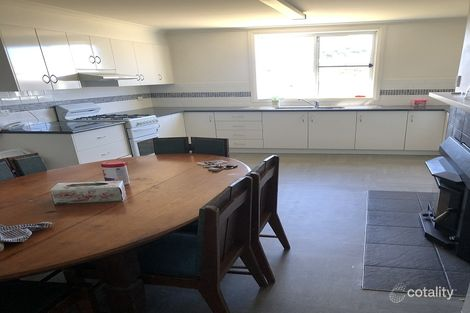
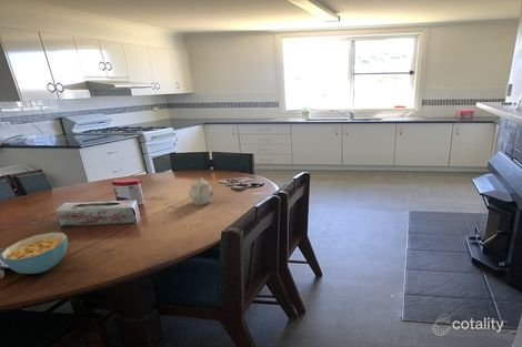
+ cereal bowl [0,232,69,275]
+ teapot [188,176,214,206]
